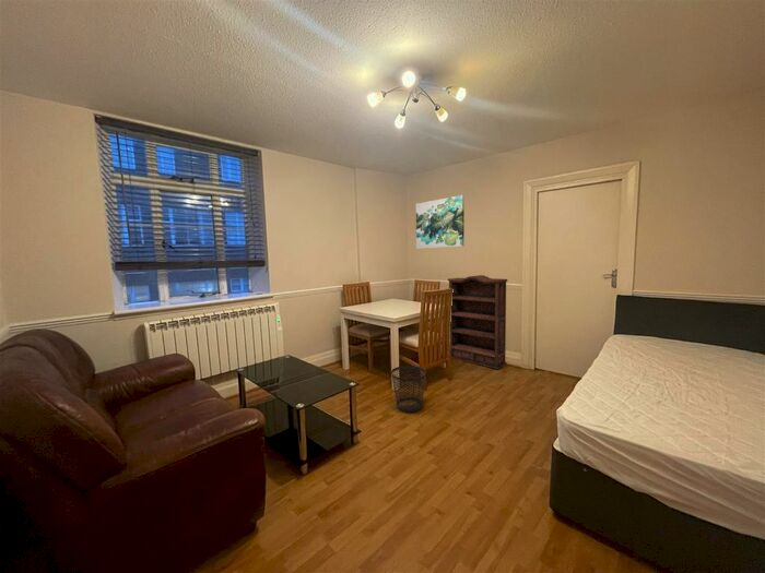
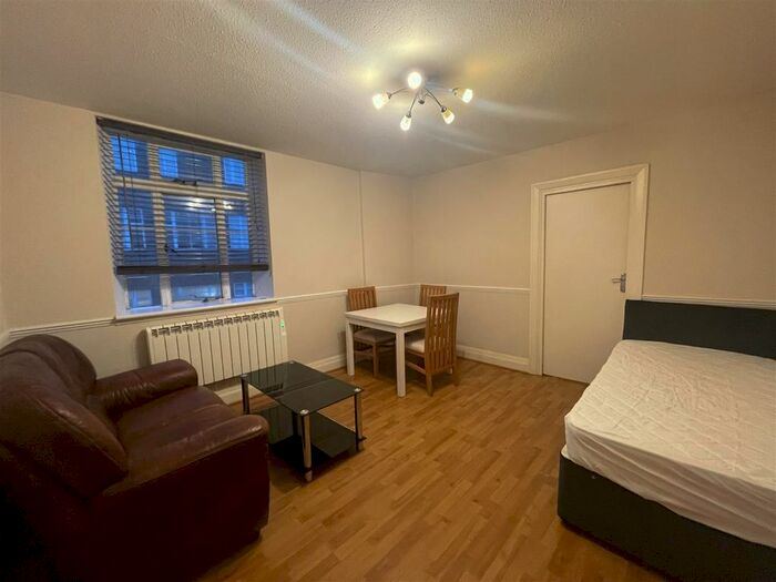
- wastebasket [390,365,427,413]
- wall art [415,194,466,250]
- bookshelf [447,274,508,370]
